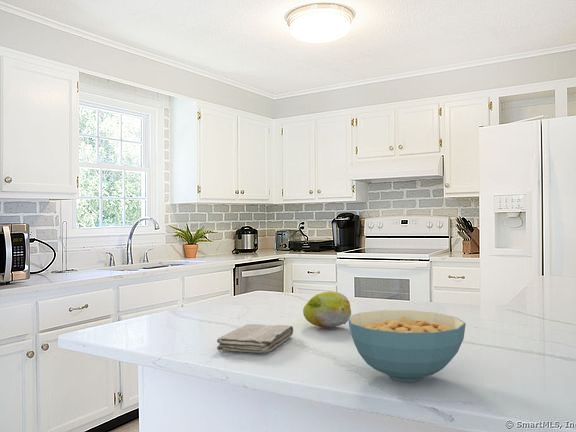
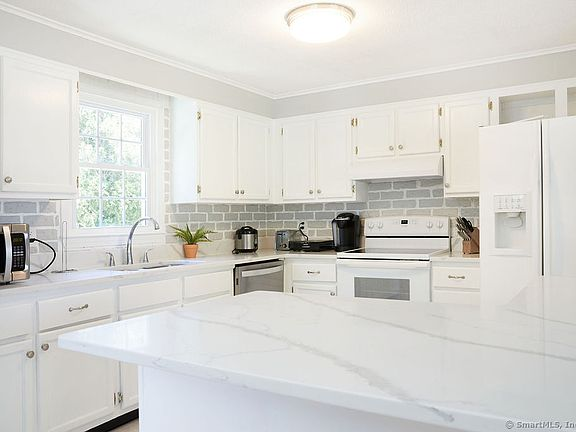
- cereal bowl [348,309,467,383]
- washcloth [216,323,294,354]
- fruit [302,290,352,328]
